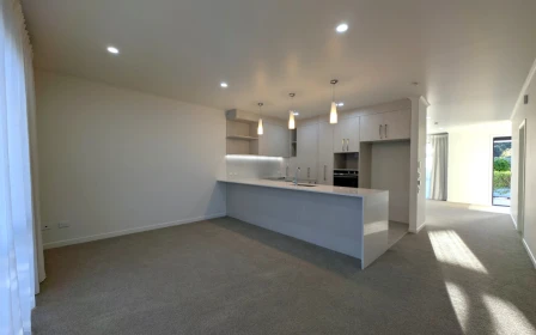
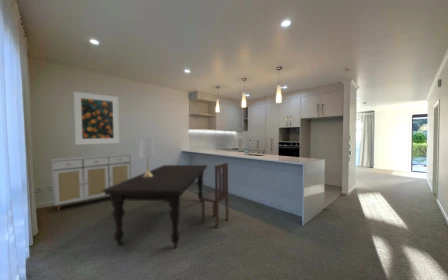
+ lamp [138,137,156,177]
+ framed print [73,91,120,146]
+ chair [201,162,230,229]
+ dining table [102,164,209,249]
+ sideboard [50,152,132,212]
